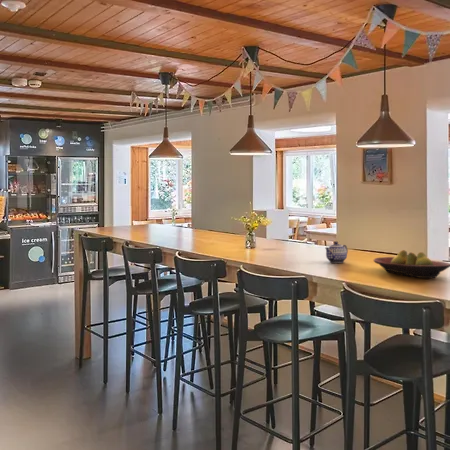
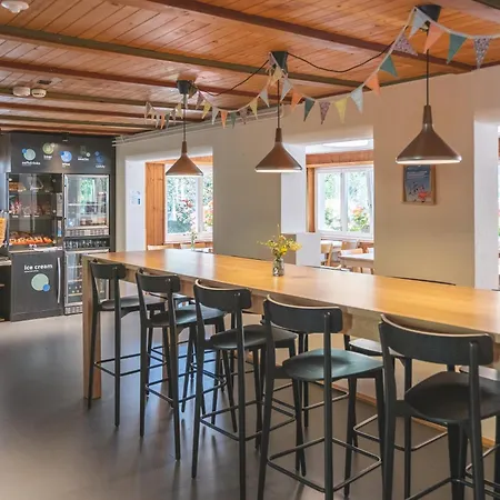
- teapot [325,241,349,264]
- fruit bowl [373,249,450,279]
